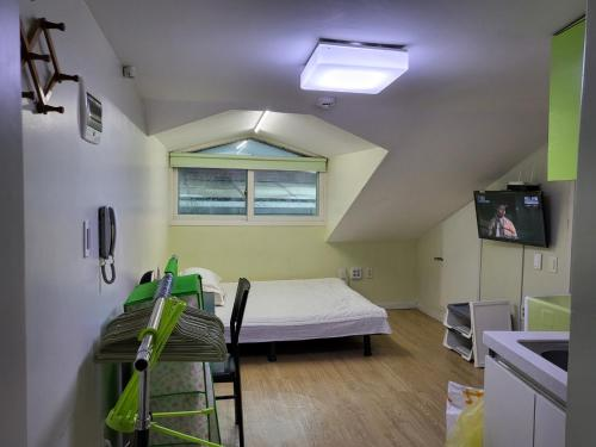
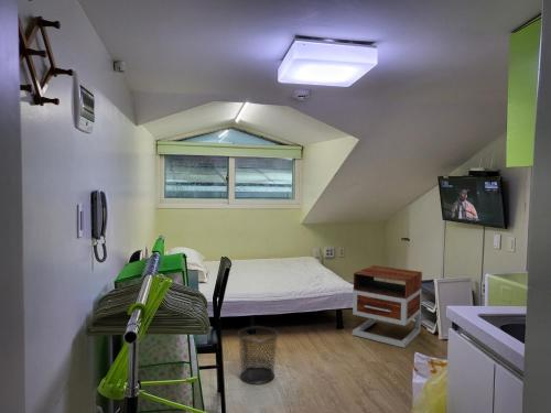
+ nightstand [352,264,423,349]
+ waste bin [237,325,279,385]
